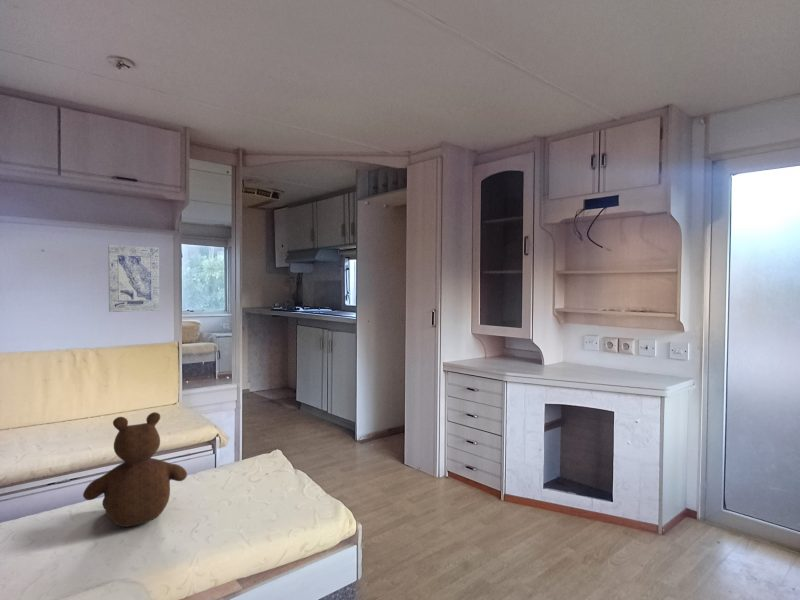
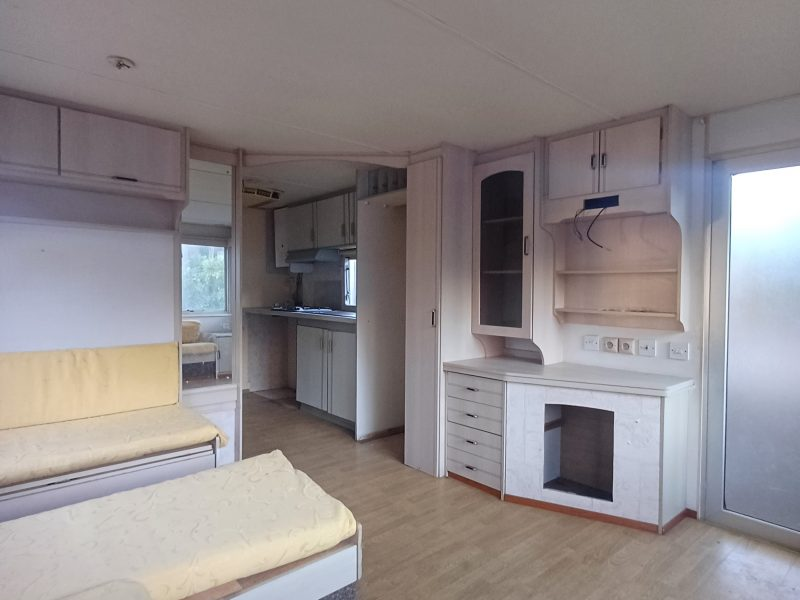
- teddy bear [82,411,188,528]
- wall art [107,244,160,313]
